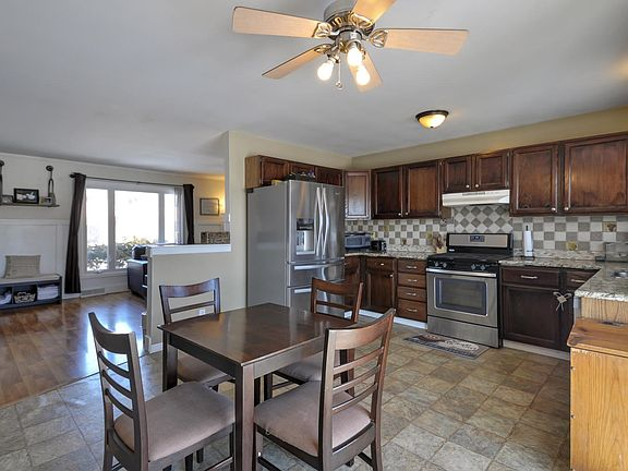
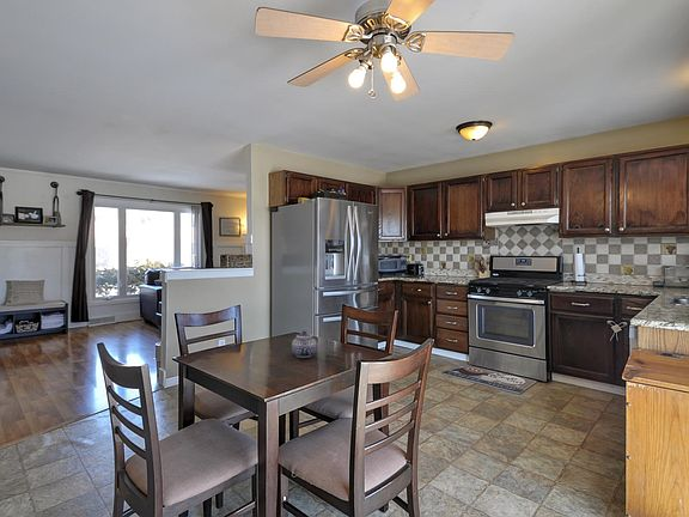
+ teapot [291,330,318,359]
